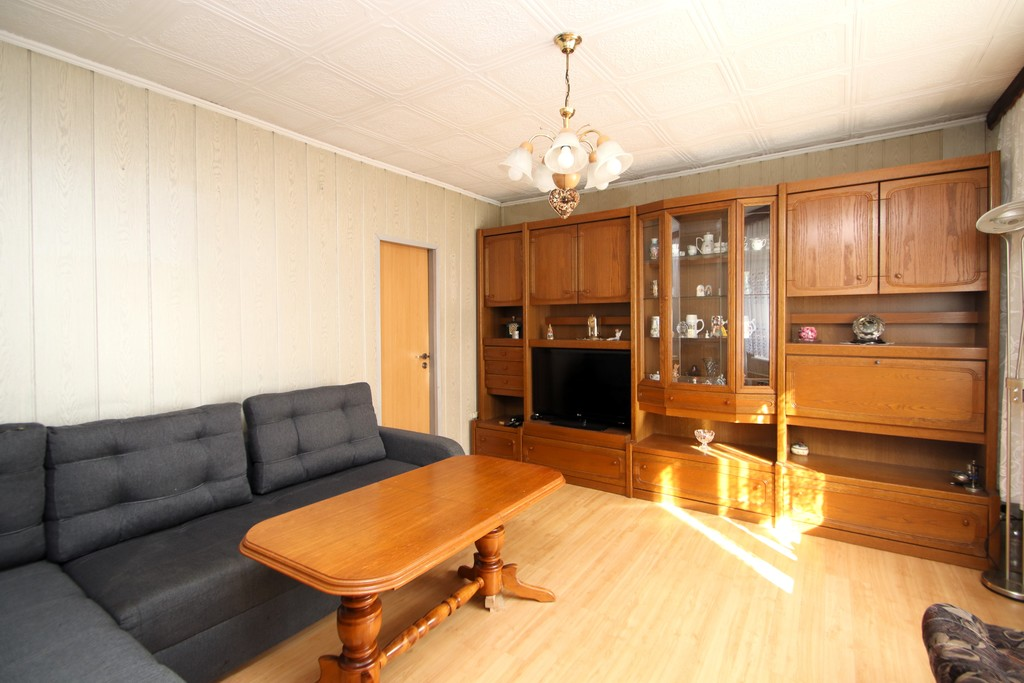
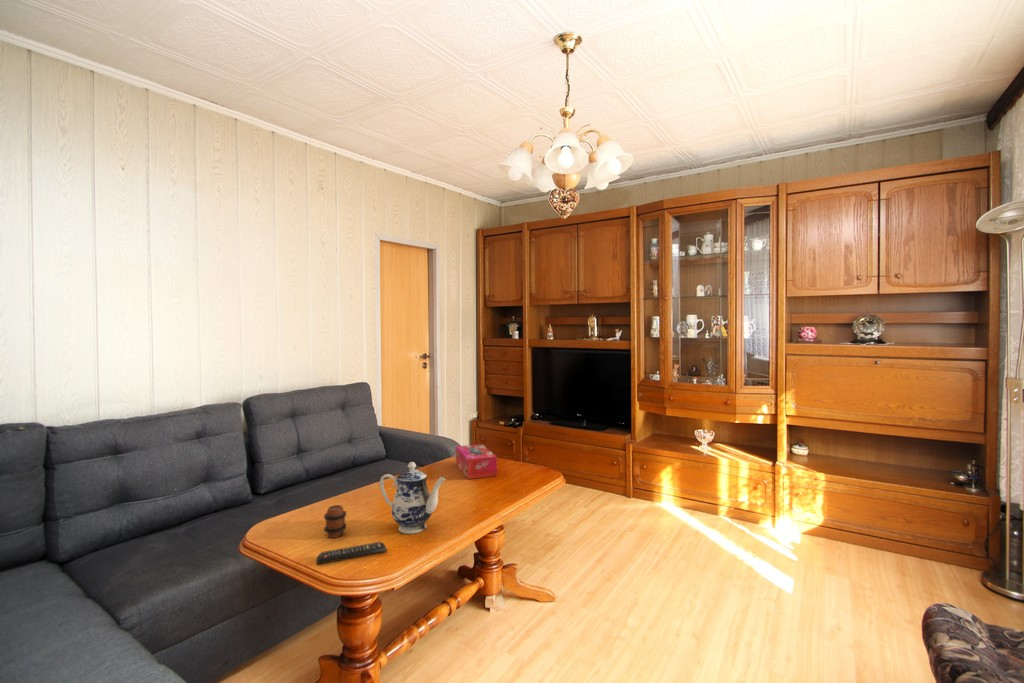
+ remote control [316,541,388,565]
+ teapot [379,461,446,535]
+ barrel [323,504,347,539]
+ tissue box [455,443,498,480]
